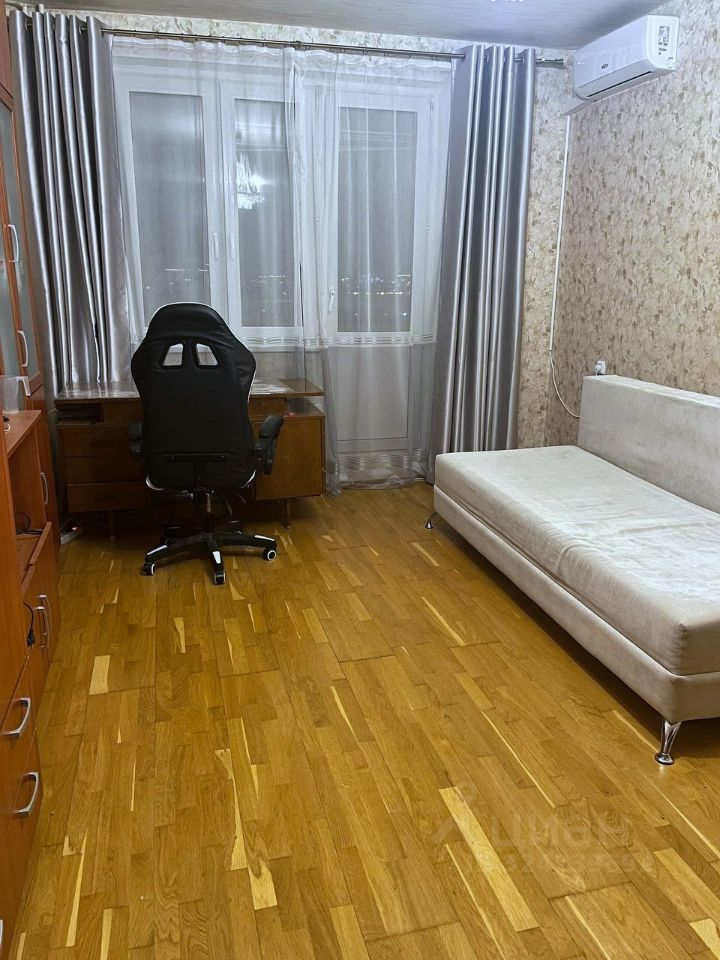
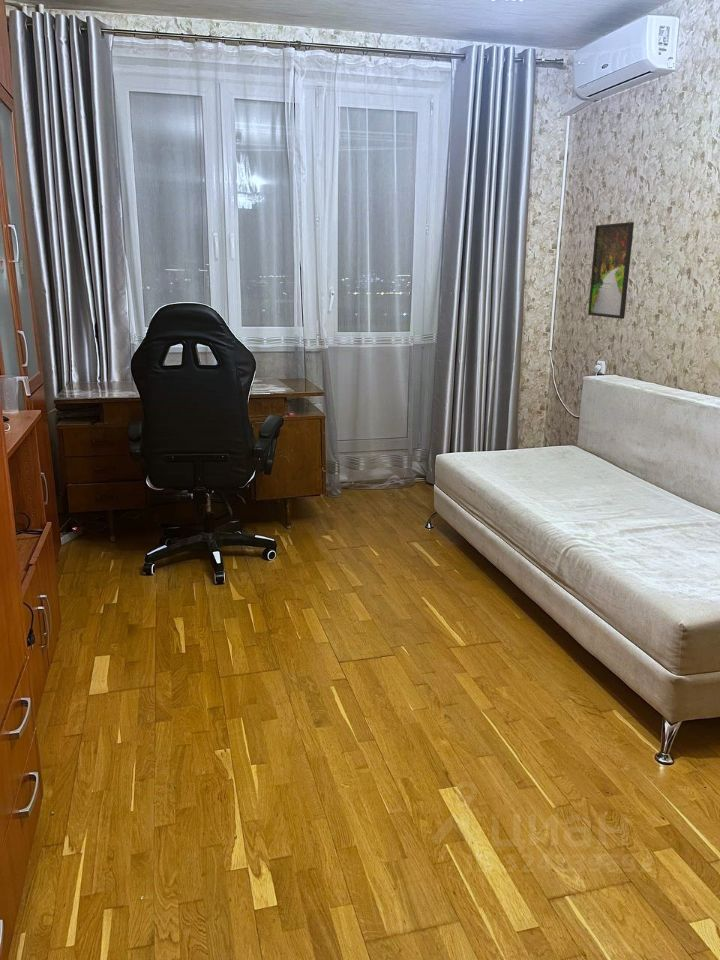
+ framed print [587,221,635,320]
